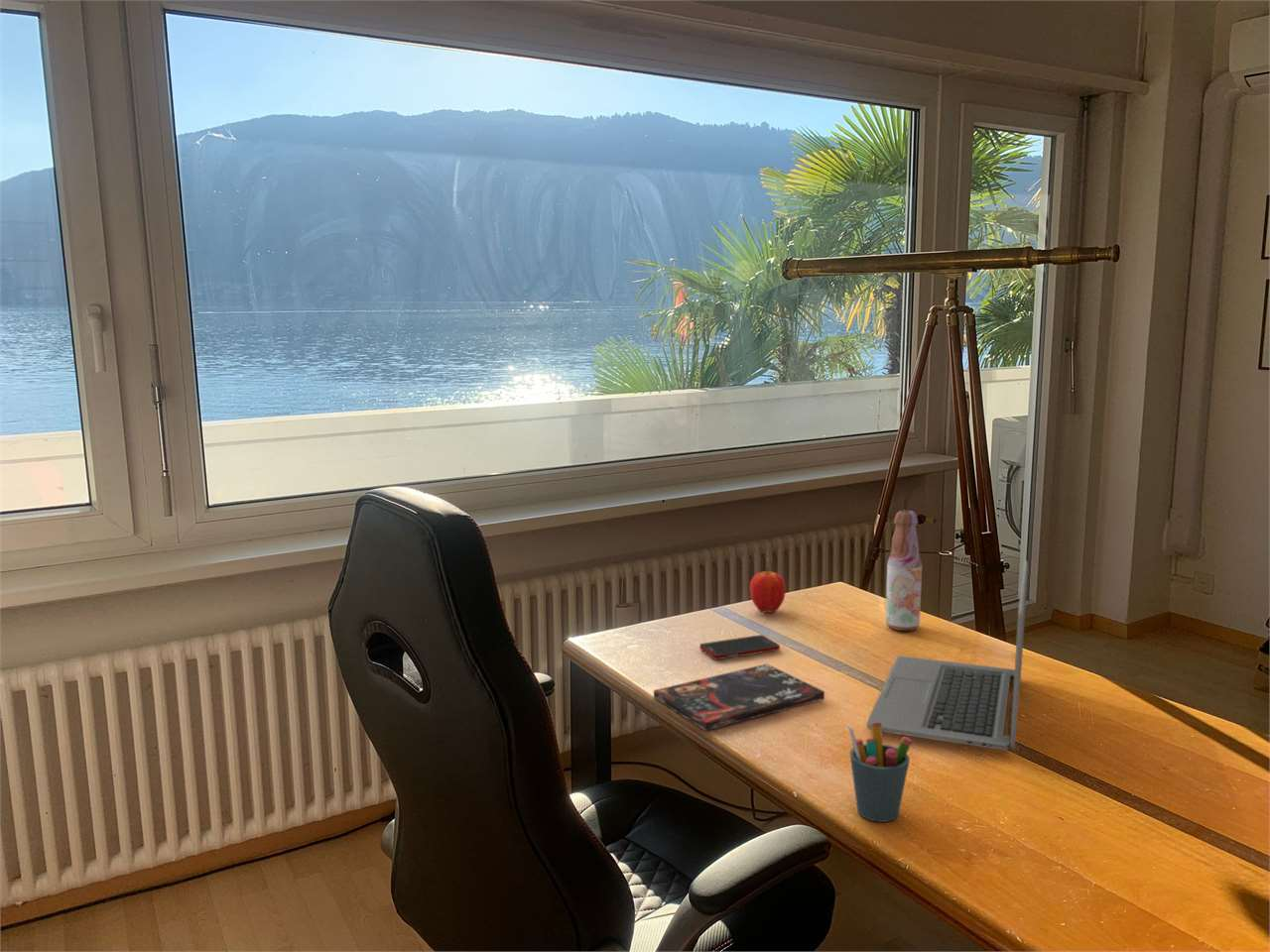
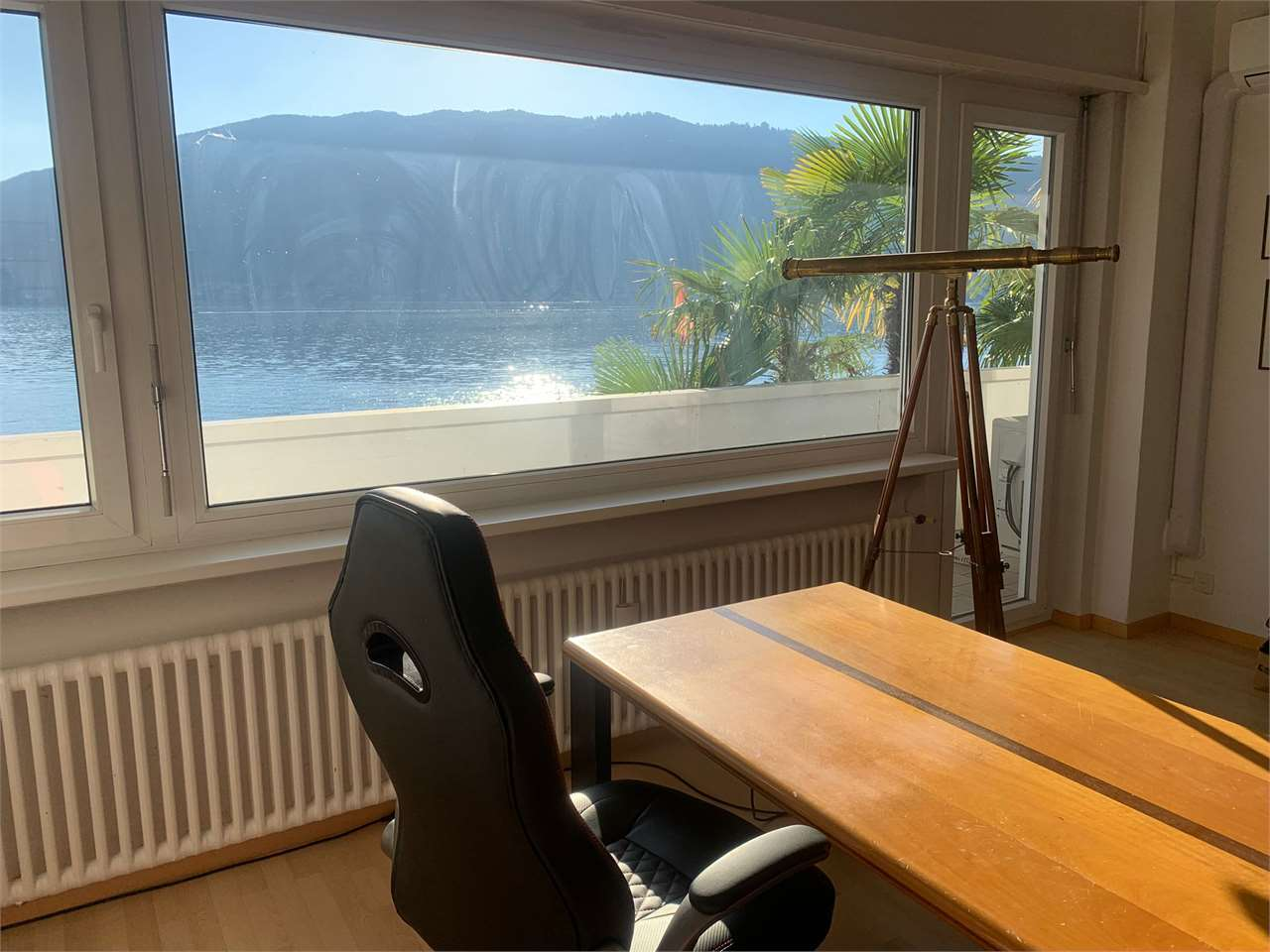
- pen holder [847,722,913,823]
- book [653,662,826,732]
- apple [749,566,787,614]
- laptop [866,559,1029,751]
- bottle [885,510,923,632]
- cell phone [699,634,781,660]
